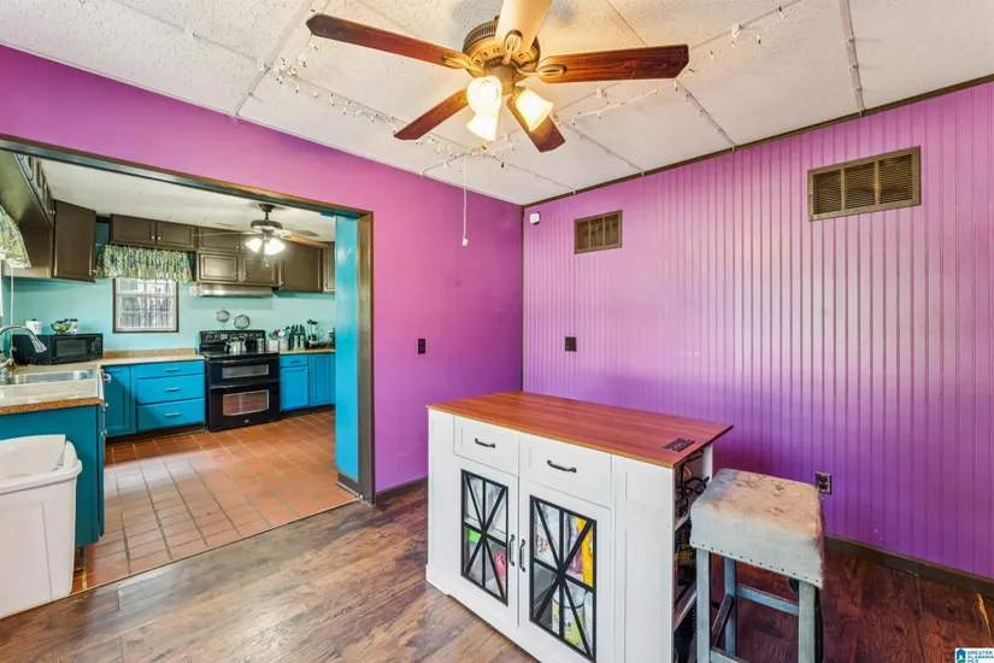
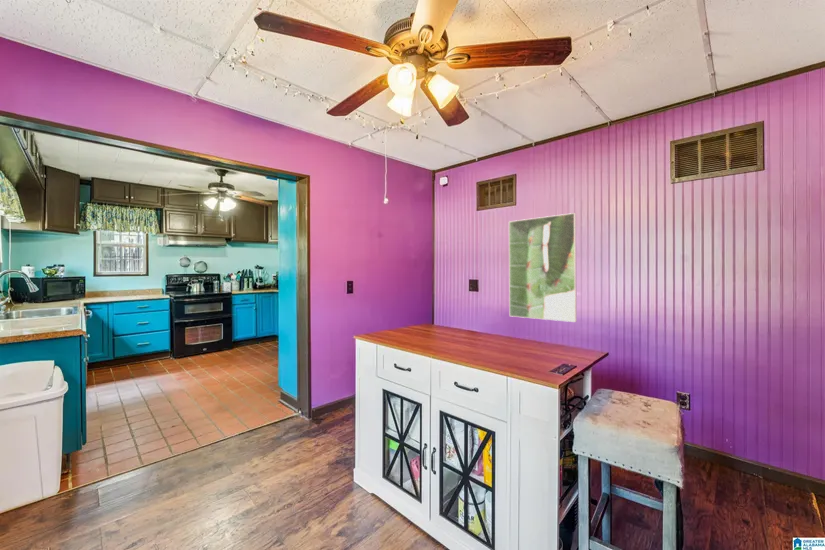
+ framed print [508,212,578,323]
